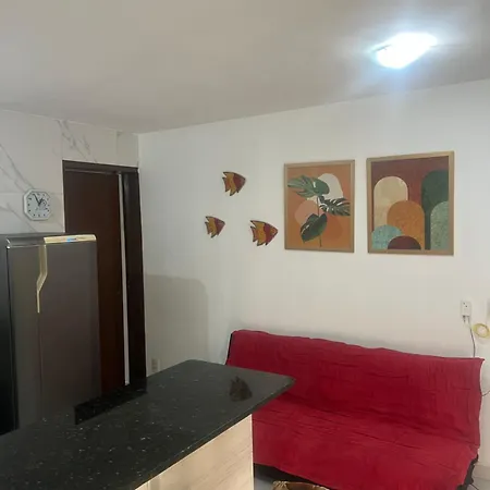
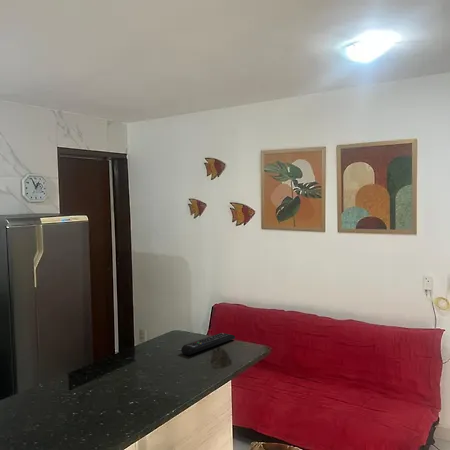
+ remote control [180,332,236,356]
